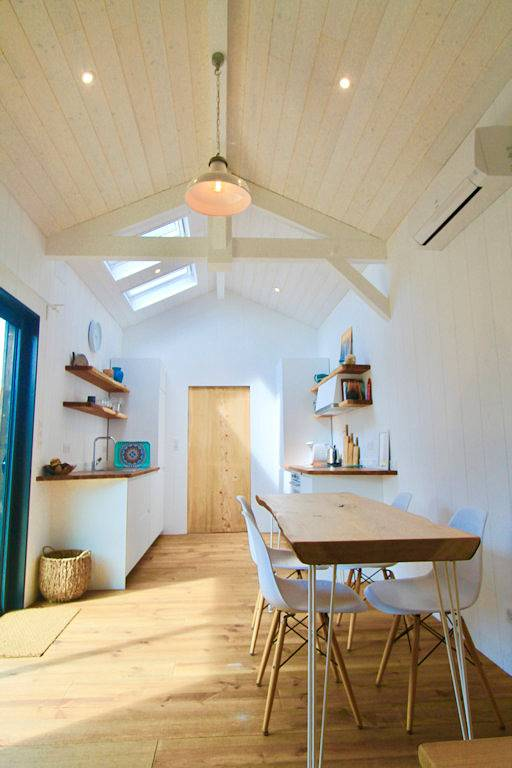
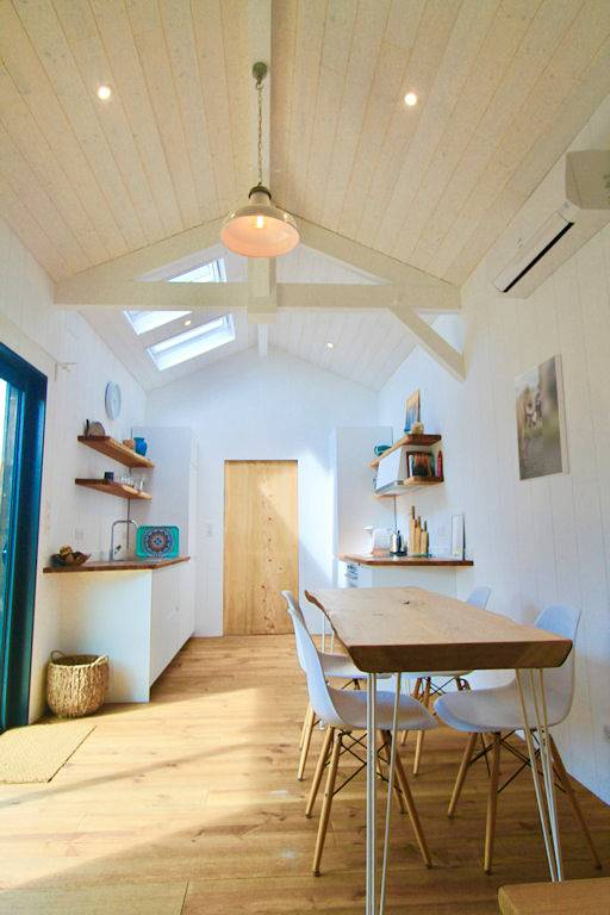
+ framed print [512,353,571,483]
